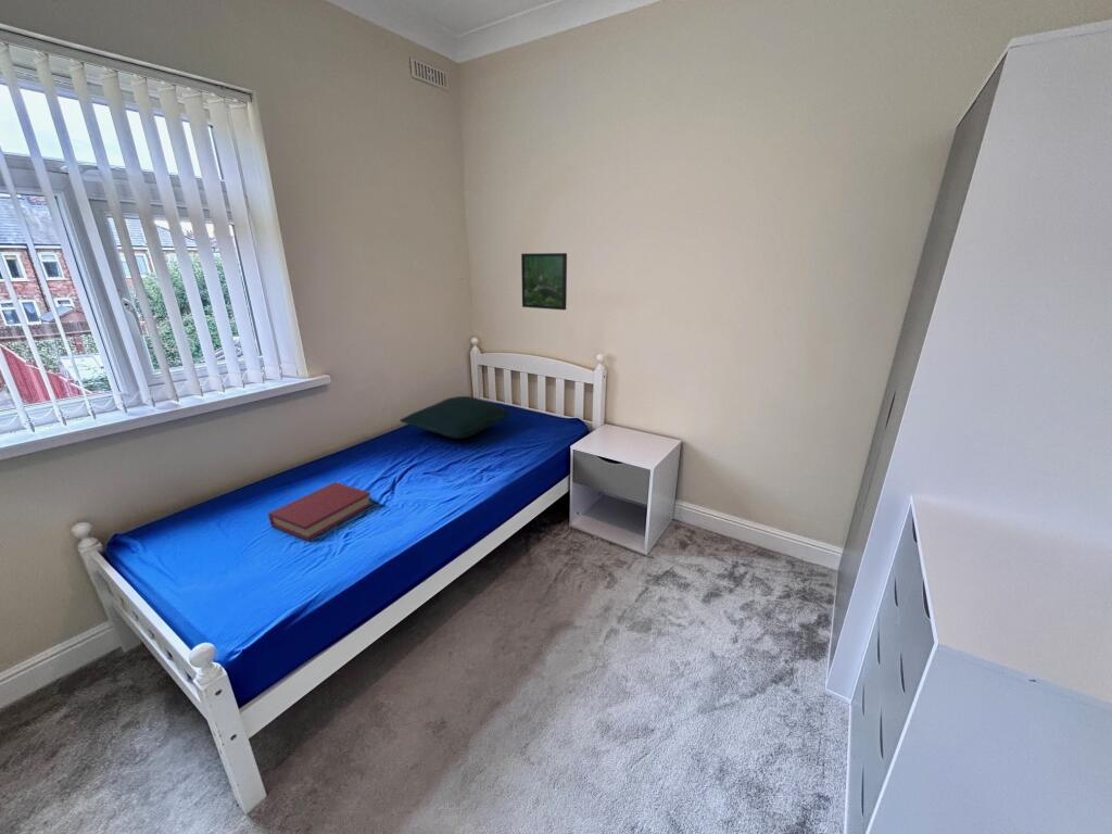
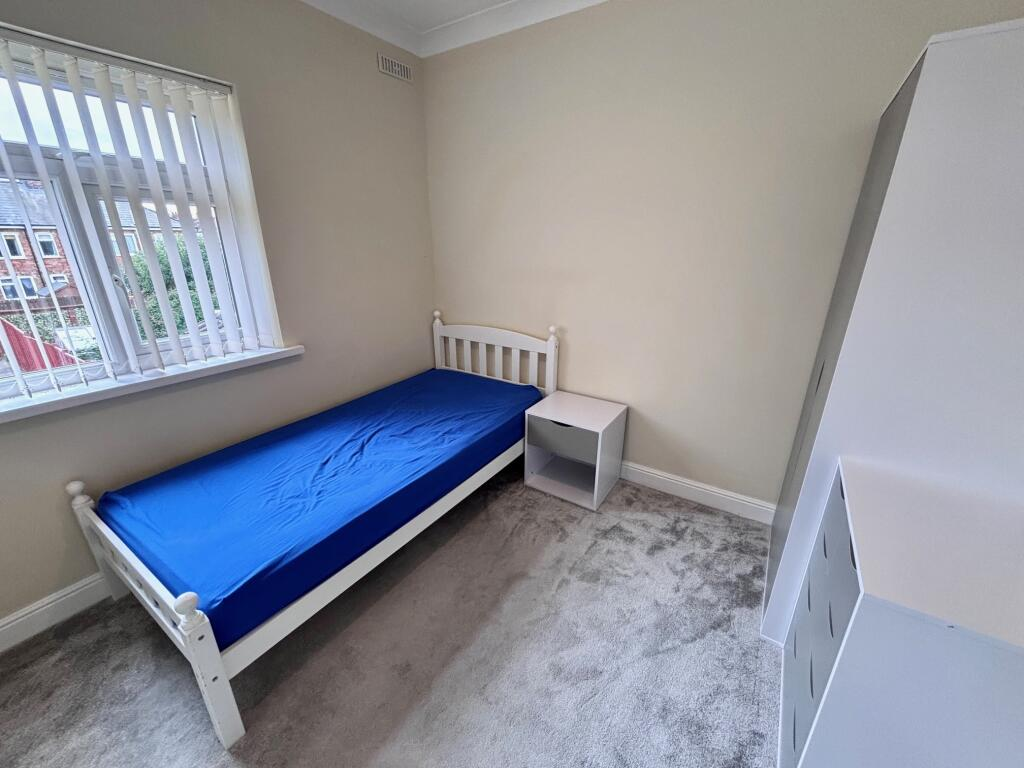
- pillow [399,395,513,440]
- hardback book [267,481,372,542]
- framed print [520,252,568,311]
